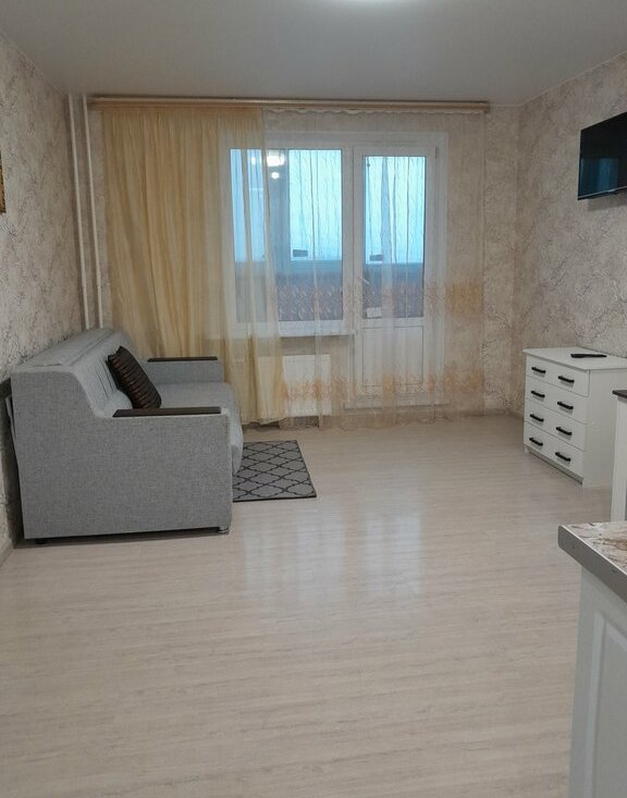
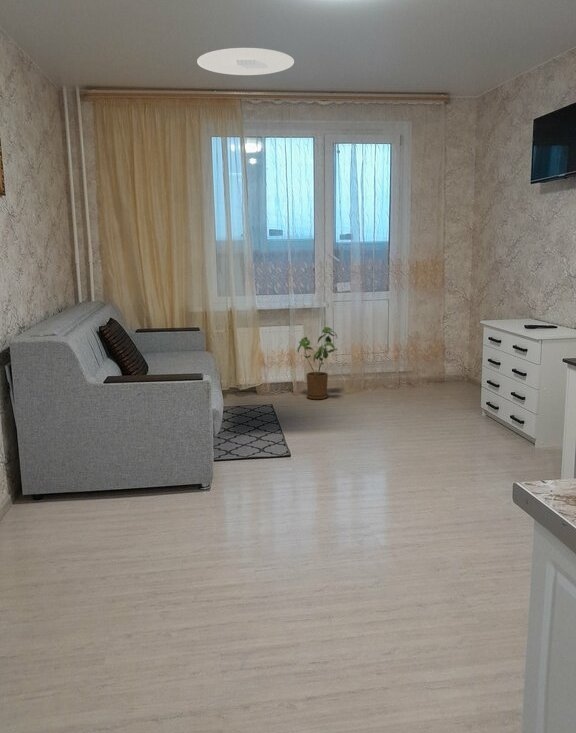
+ ceiling light [196,47,295,76]
+ house plant [296,326,338,400]
